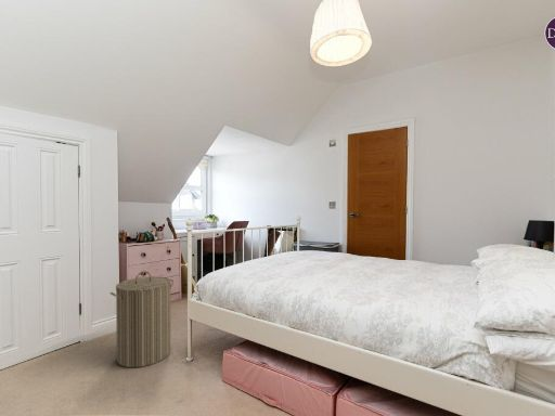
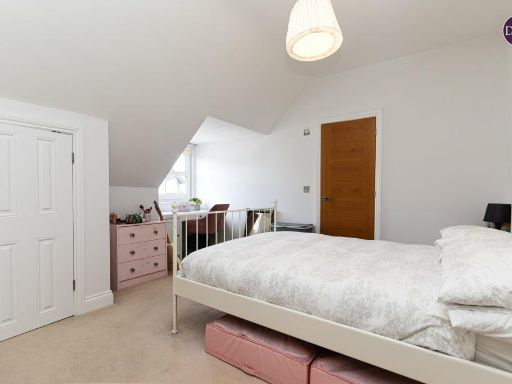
- laundry hamper [109,270,175,368]
